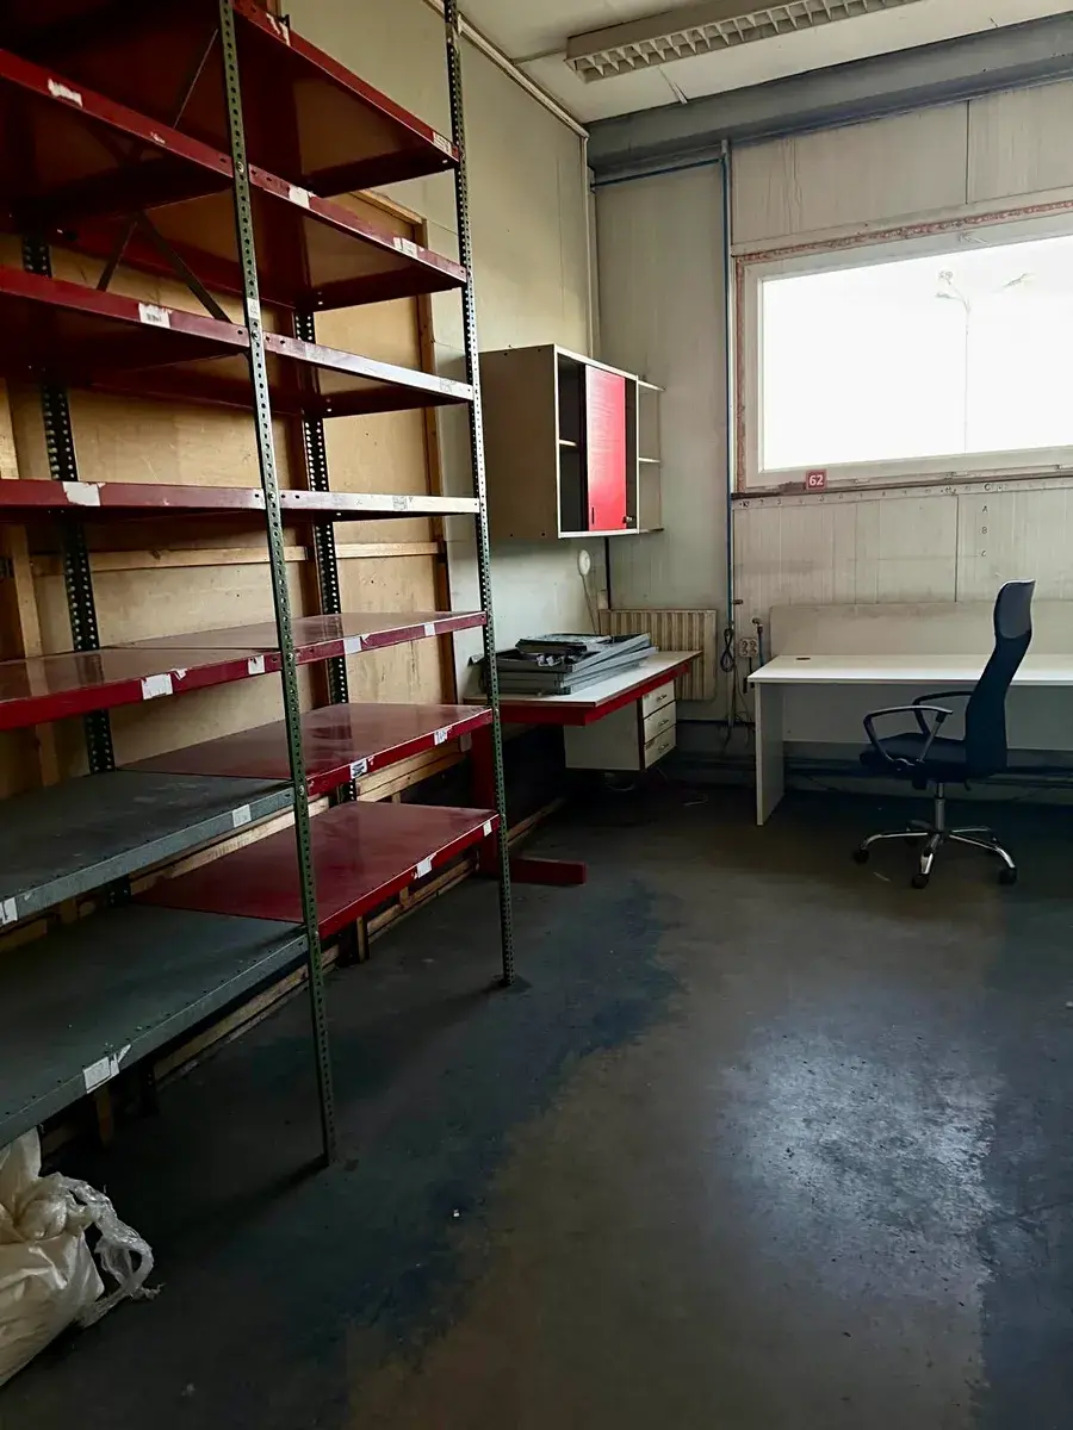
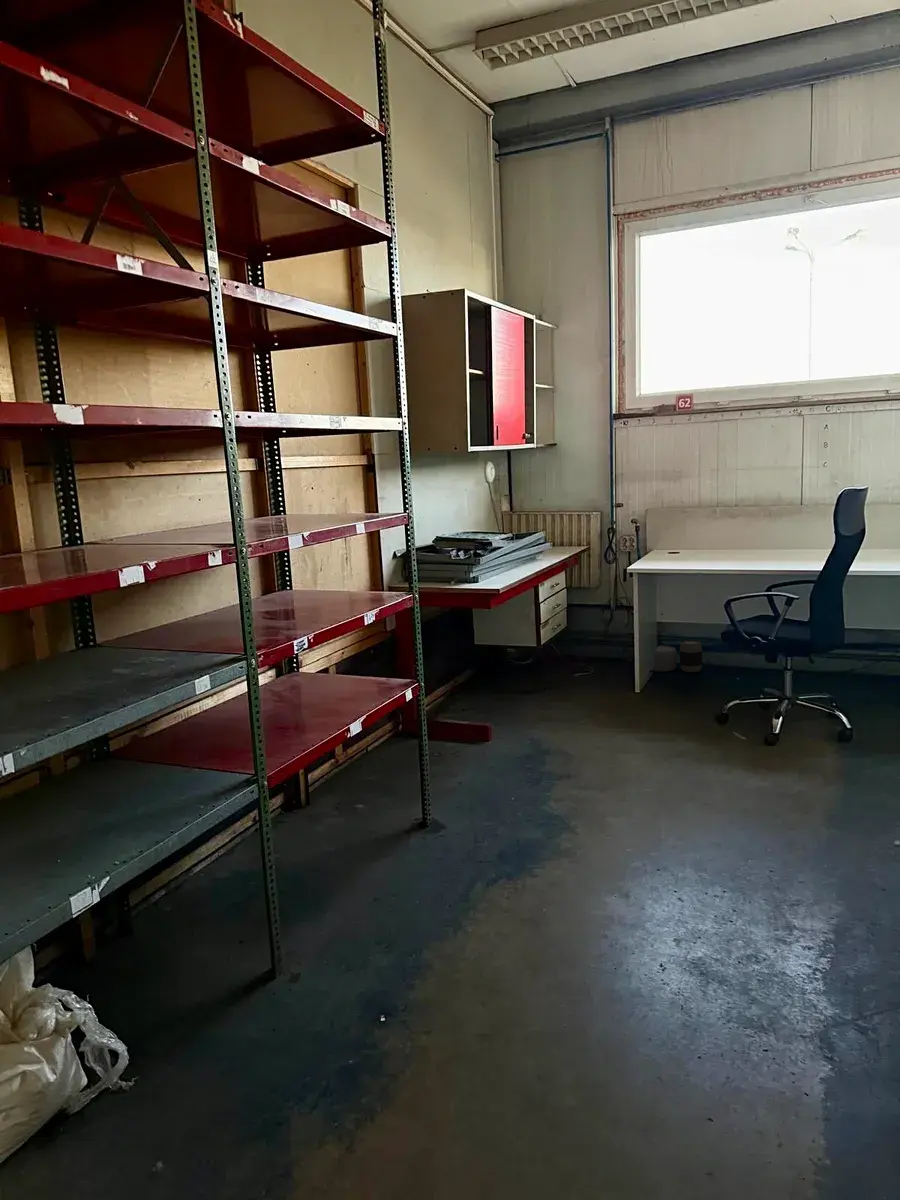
+ waste basket [650,639,703,673]
